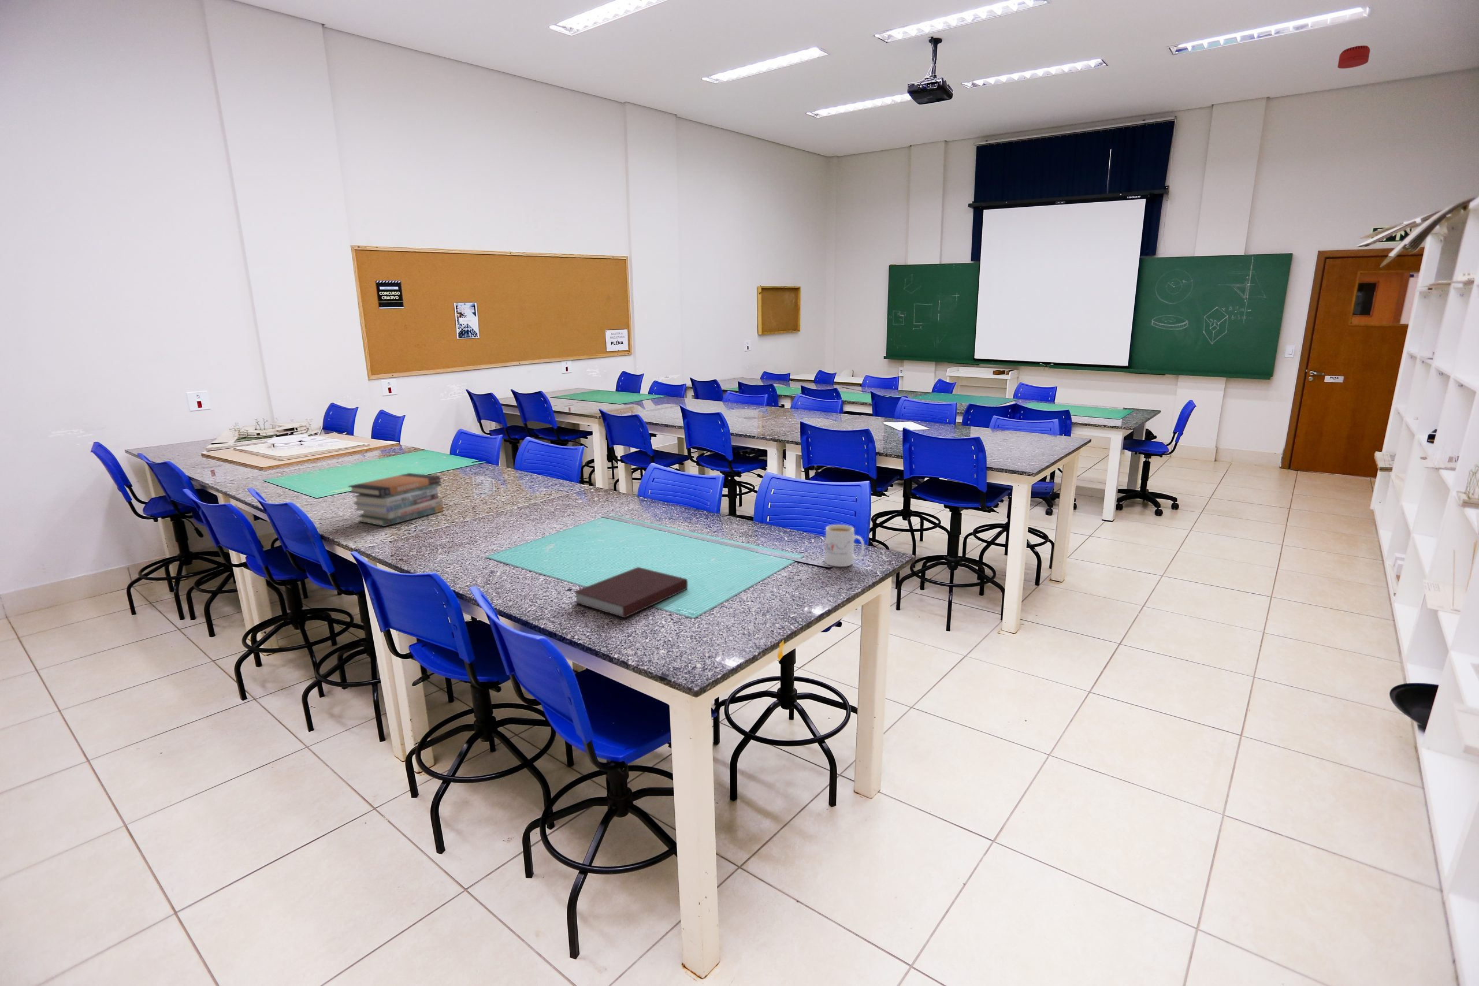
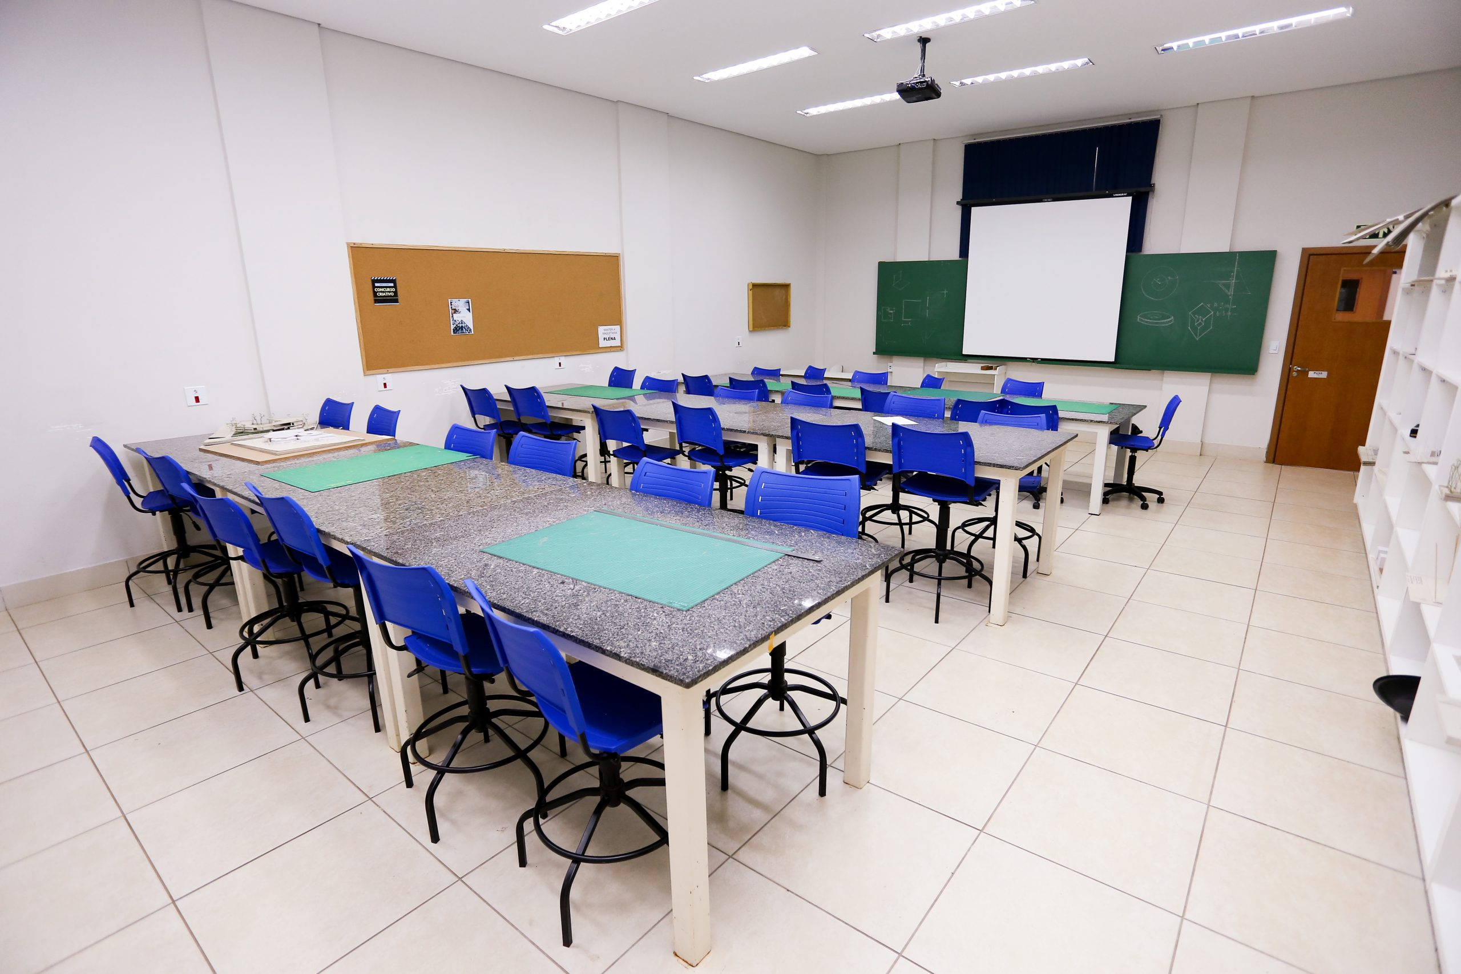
- book stack [348,472,445,527]
- smoke detector [1337,45,1371,69]
- notebook [572,566,688,618]
- mug [824,524,865,567]
